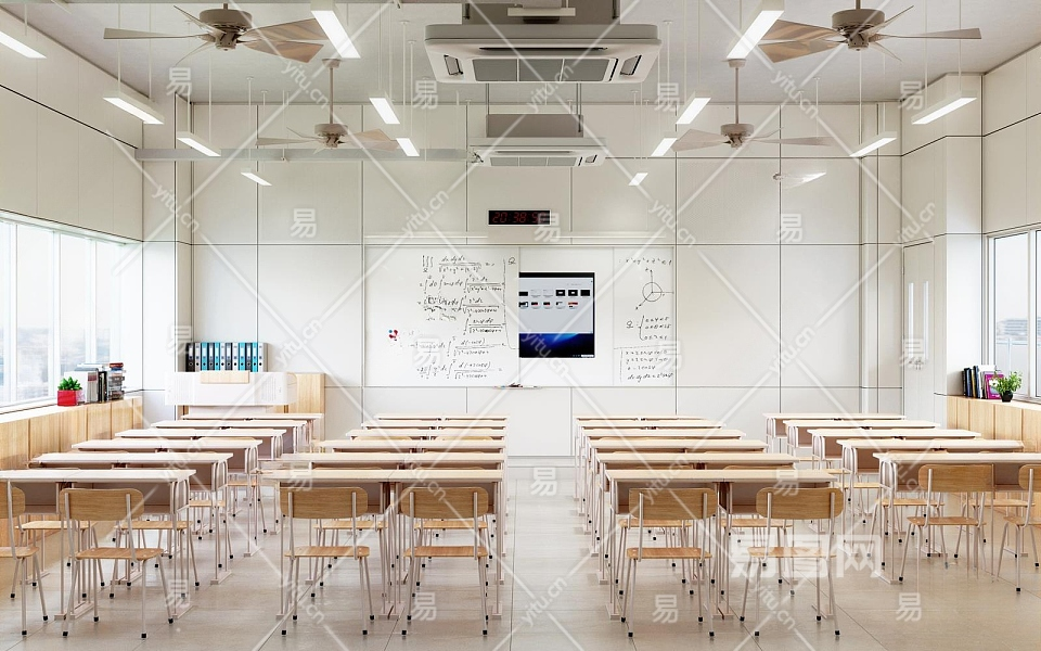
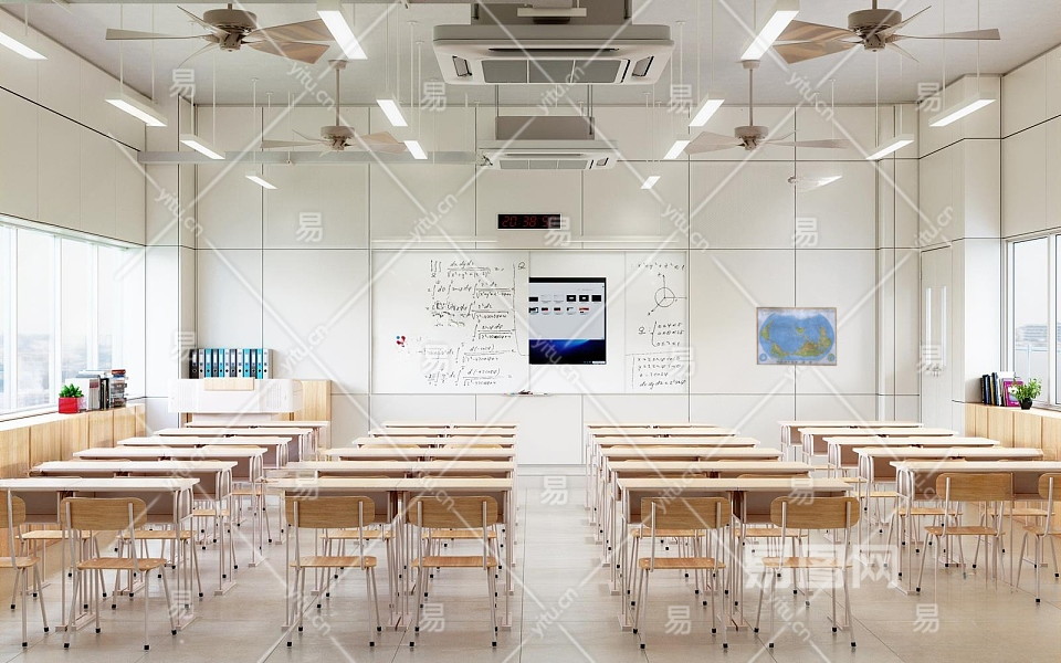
+ world map [755,306,838,367]
